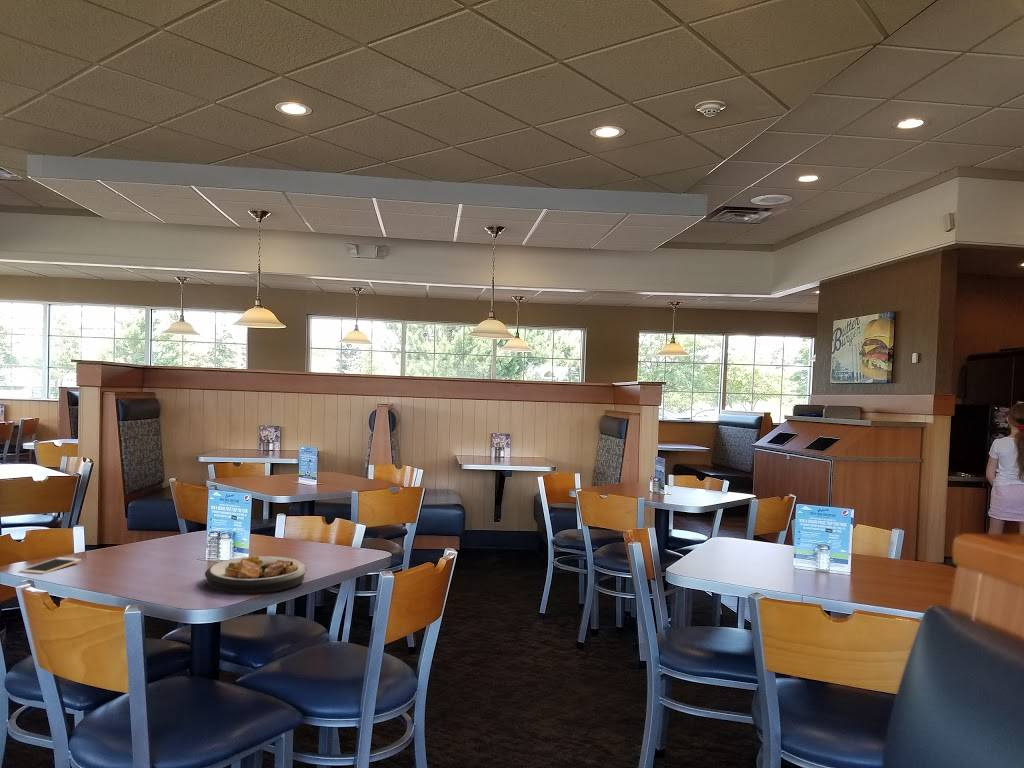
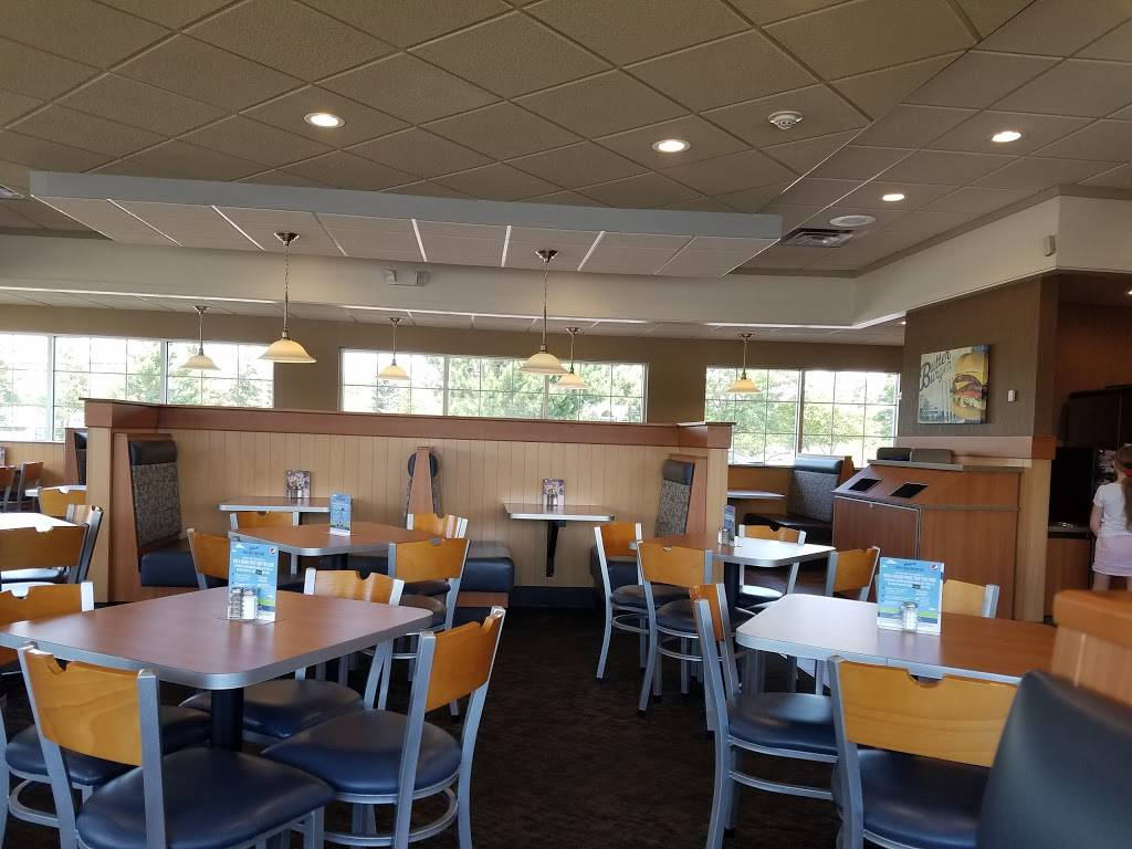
- plate [204,555,308,594]
- cell phone [19,556,82,575]
